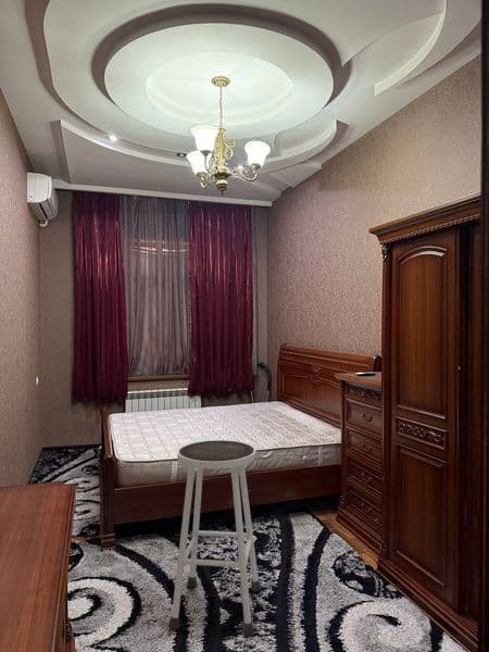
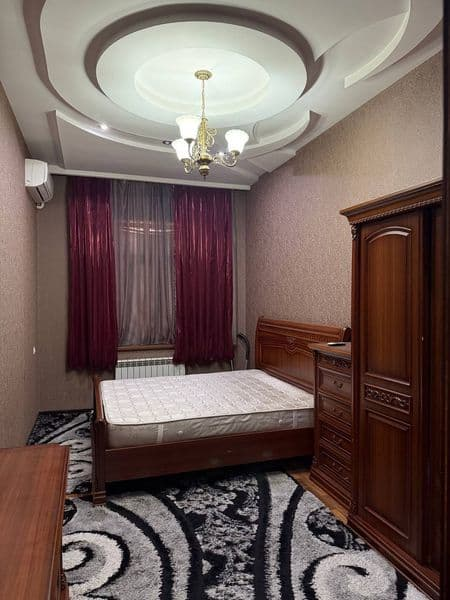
- stool [167,439,262,638]
